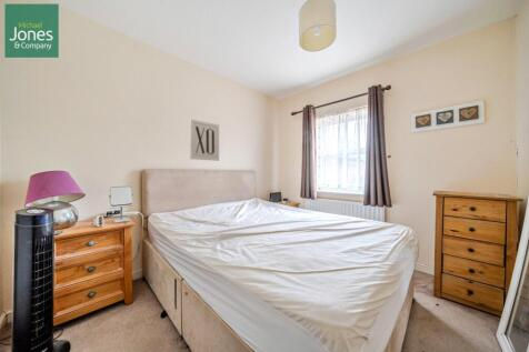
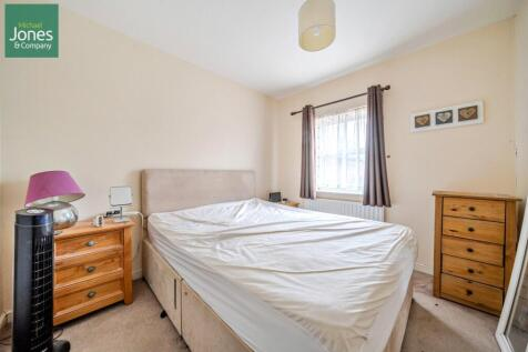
- wall art [189,118,220,162]
